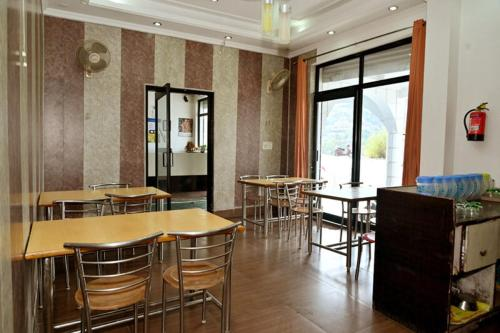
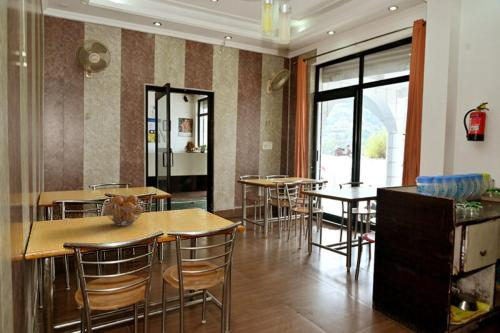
+ fruit basket [103,194,146,227]
